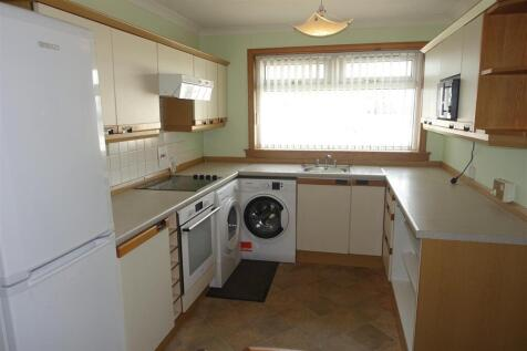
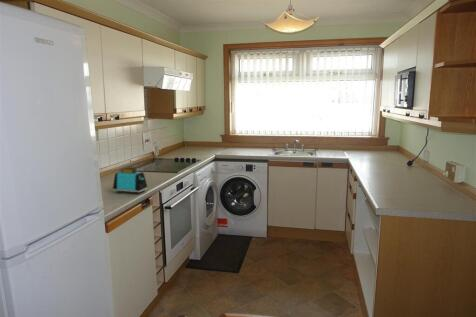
+ toaster [112,166,148,195]
